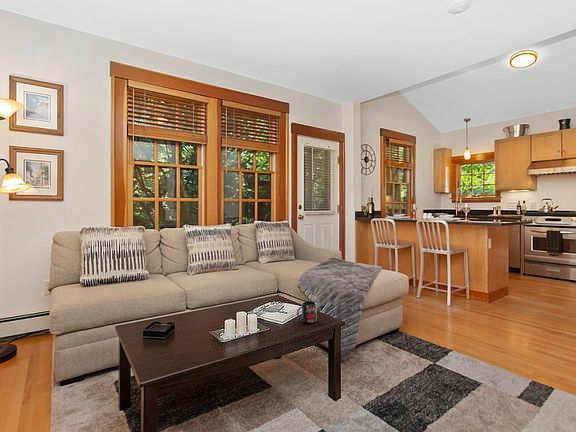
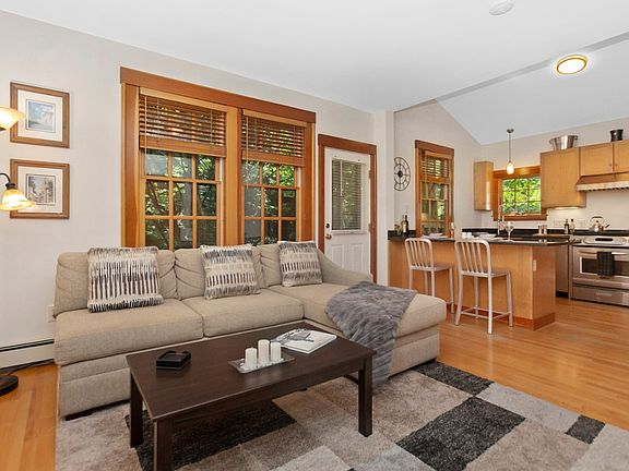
- mug [296,300,318,324]
